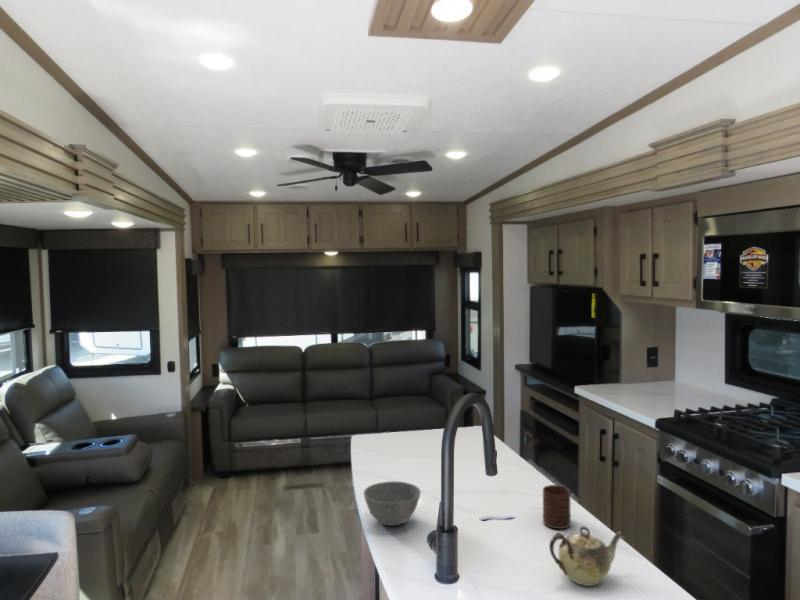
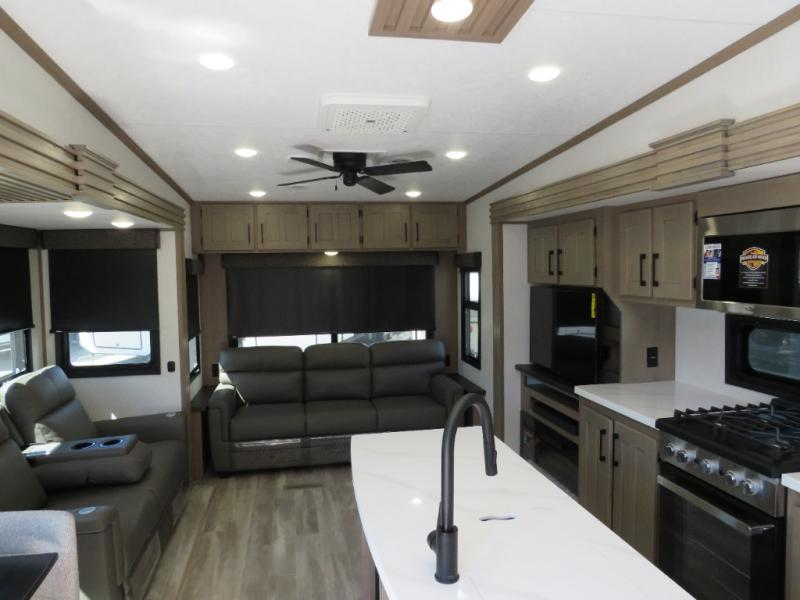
- teapot [548,525,627,587]
- cup [542,484,572,530]
- bowl [363,481,422,527]
